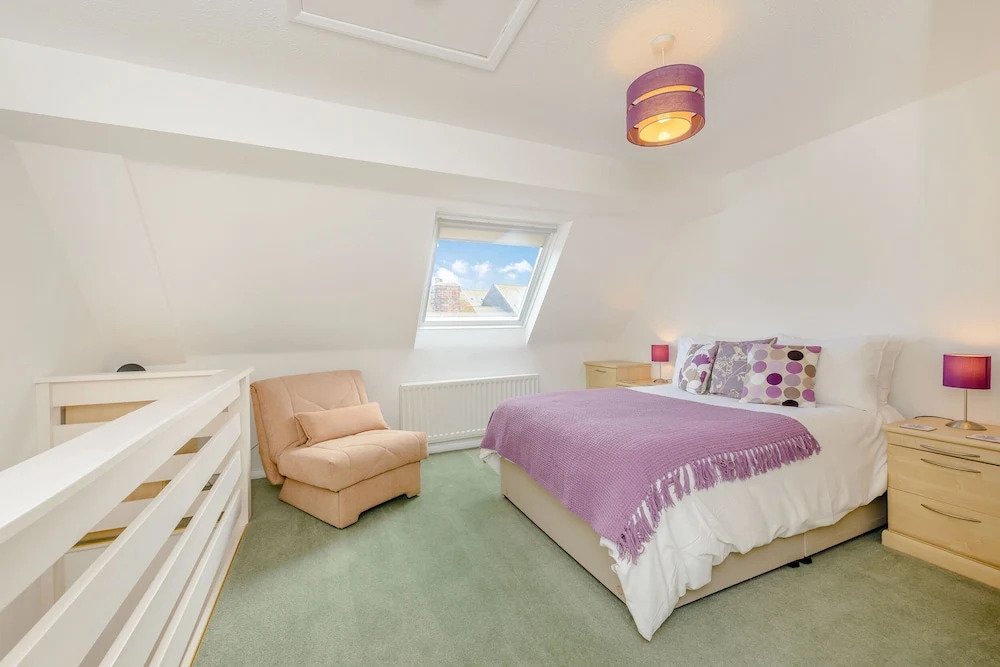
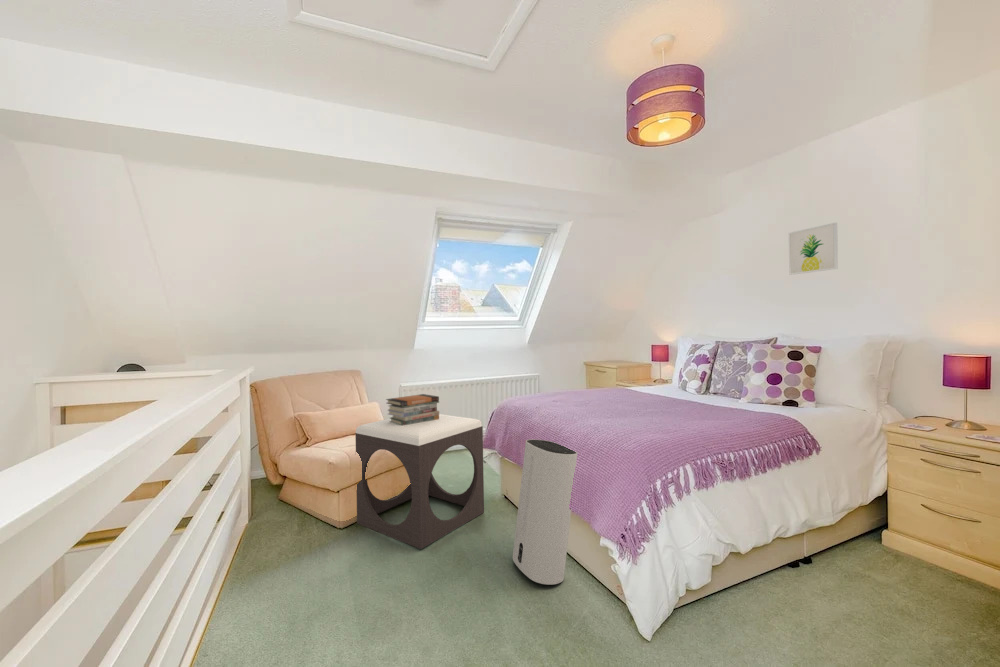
+ book stack [385,393,440,426]
+ air purifier [512,438,578,586]
+ footstool [354,413,485,550]
+ wall art [788,222,839,276]
